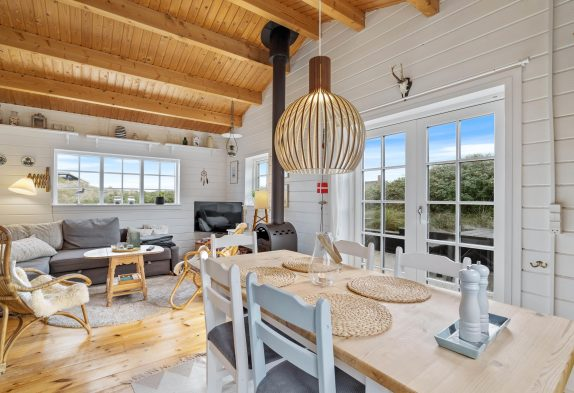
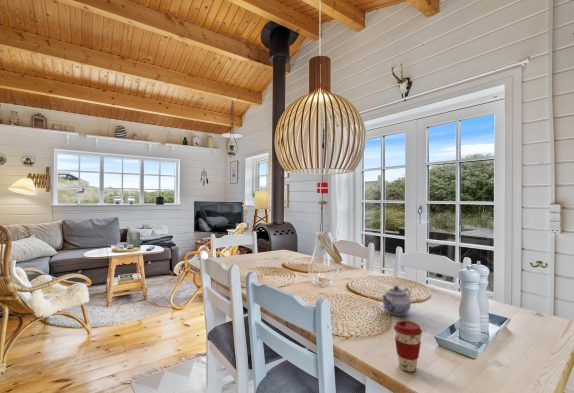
+ teapot [380,285,412,317]
+ coffee cup [393,320,424,373]
